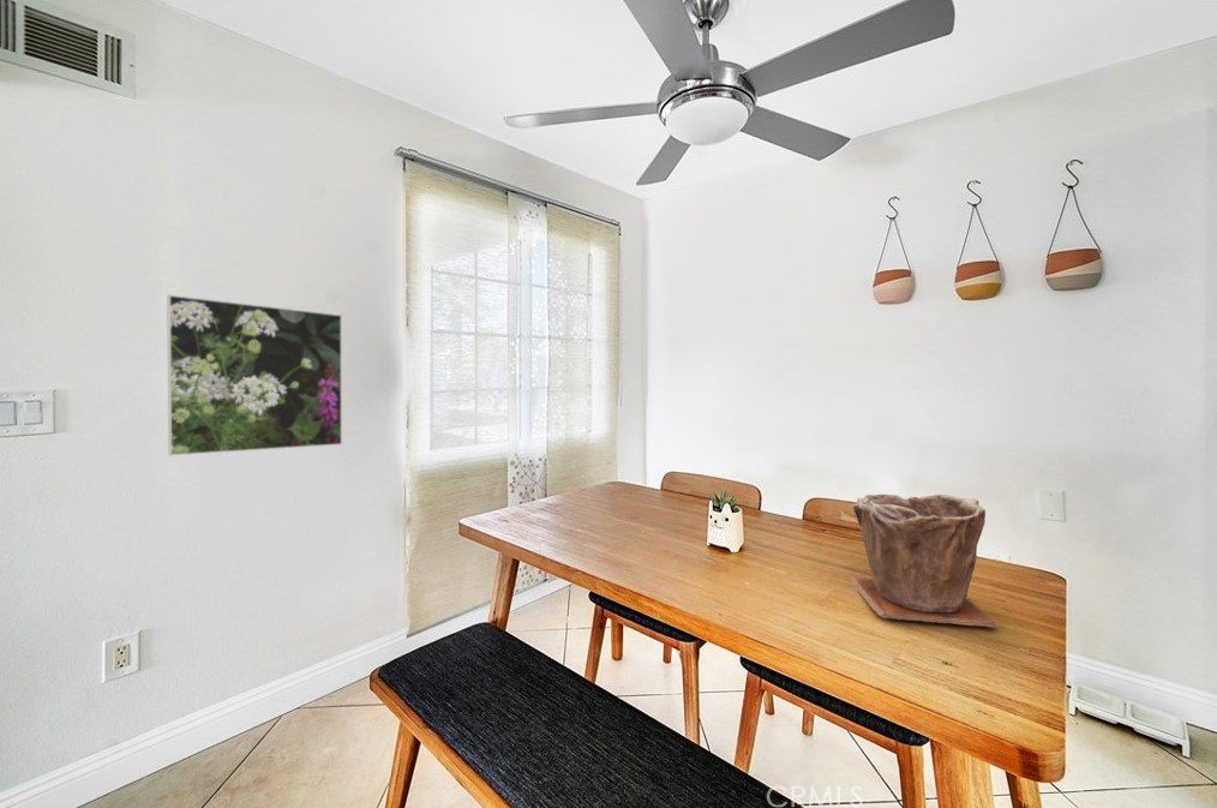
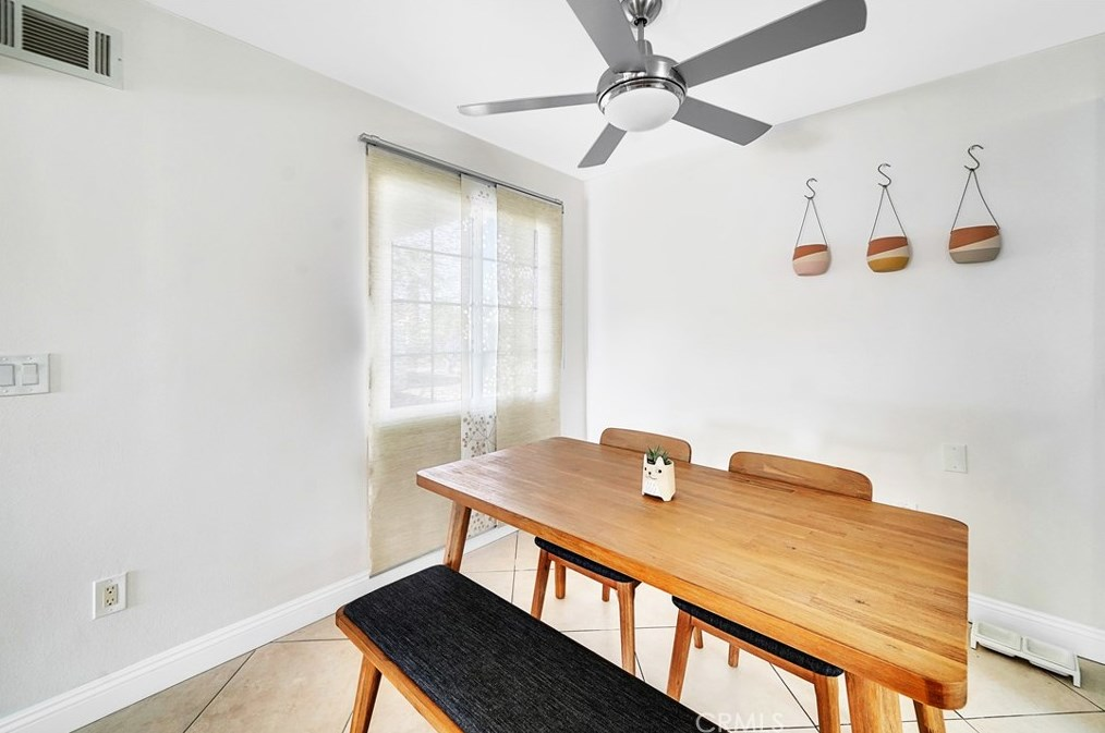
- plant pot [850,493,1001,629]
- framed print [166,293,343,457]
